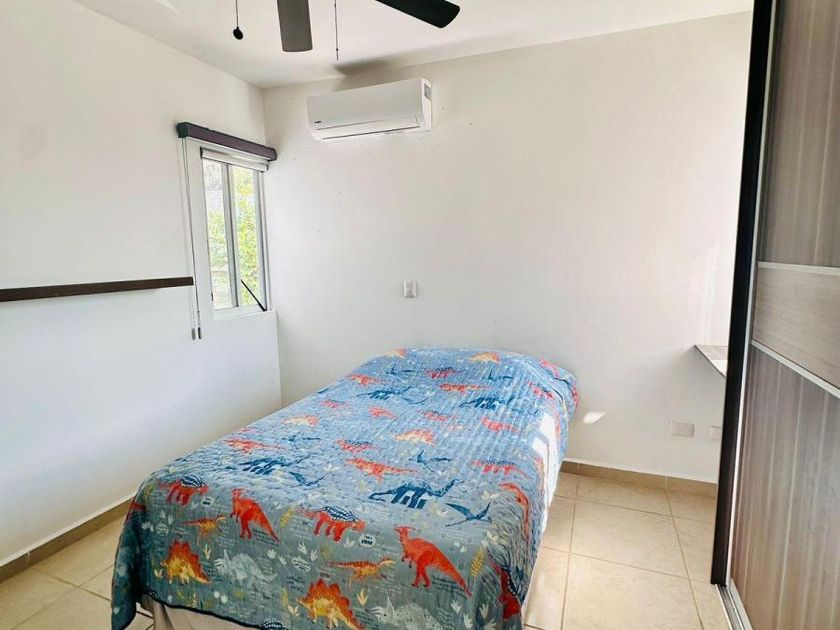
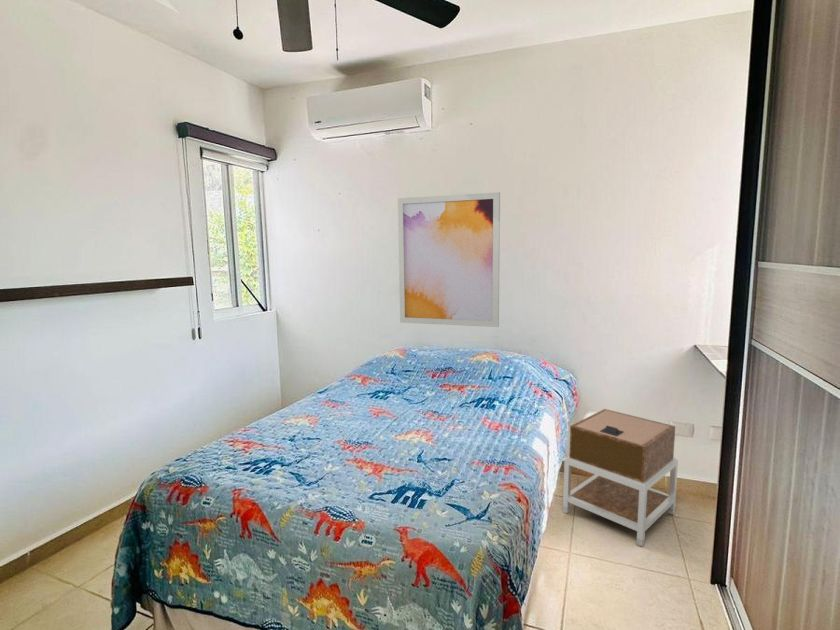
+ nightstand [562,408,679,547]
+ wall art [397,191,501,328]
